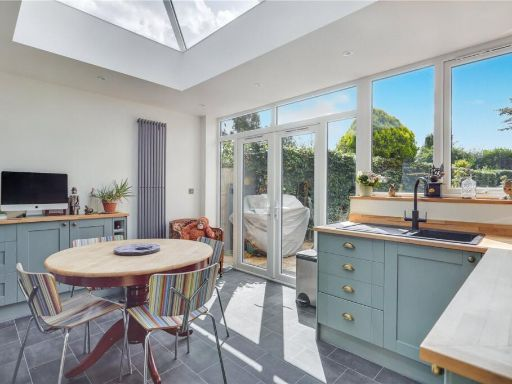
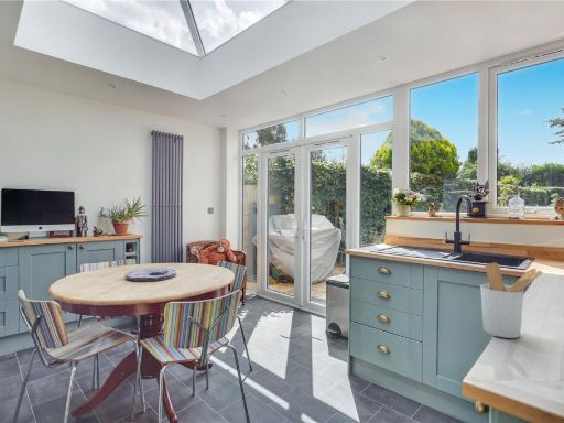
+ utensil holder [479,262,544,339]
